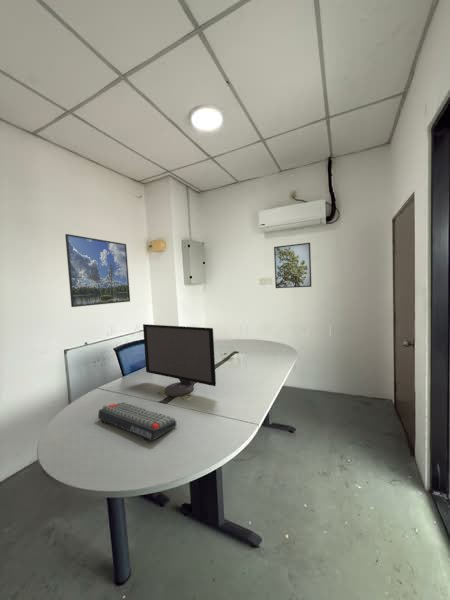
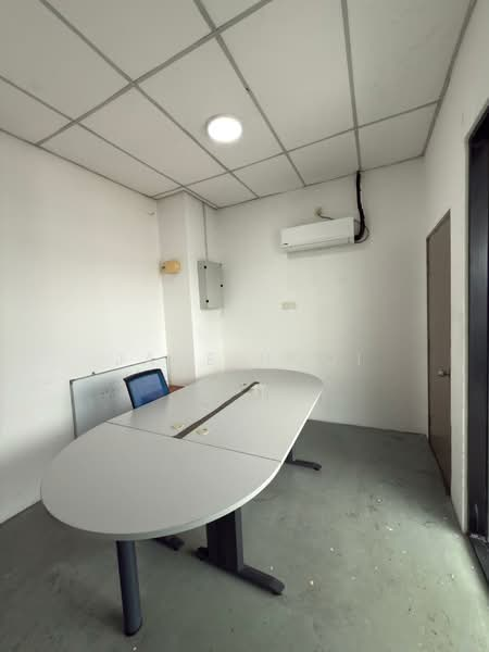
- keyboard [97,401,177,443]
- computer monitor [142,323,217,397]
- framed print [64,233,131,308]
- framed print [273,242,312,289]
